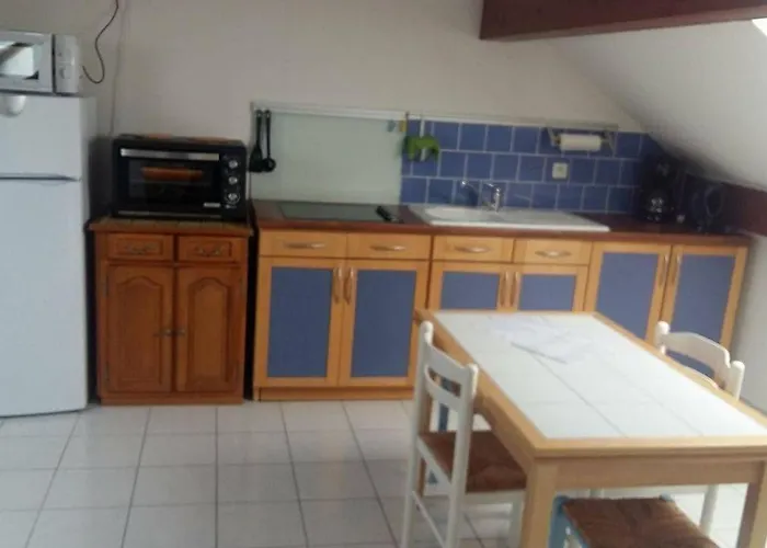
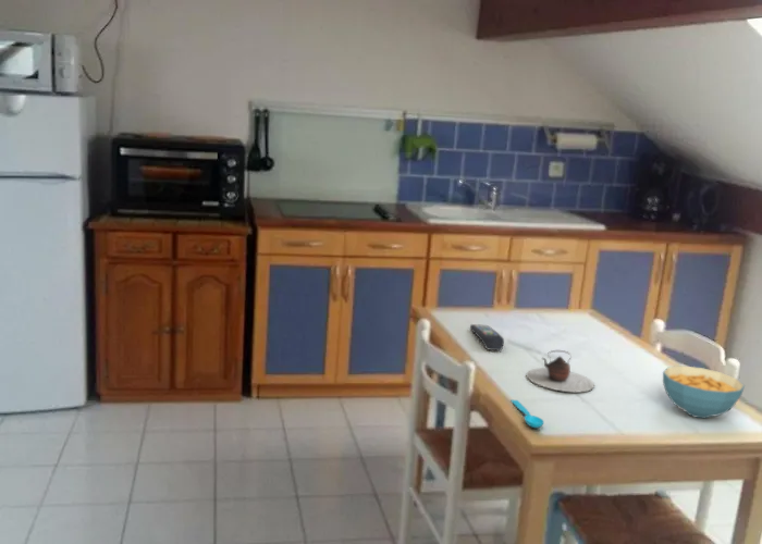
+ remote control [469,323,505,351]
+ cereal bowl [662,364,746,419]
+ spoon [509,399,545,429]
+ teapot [525,349,595,393]
